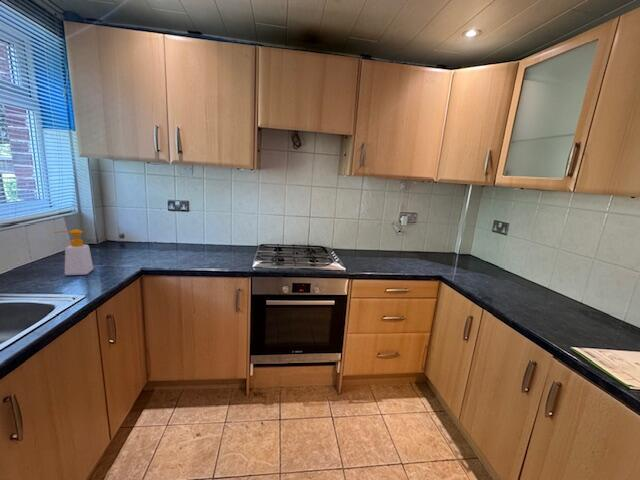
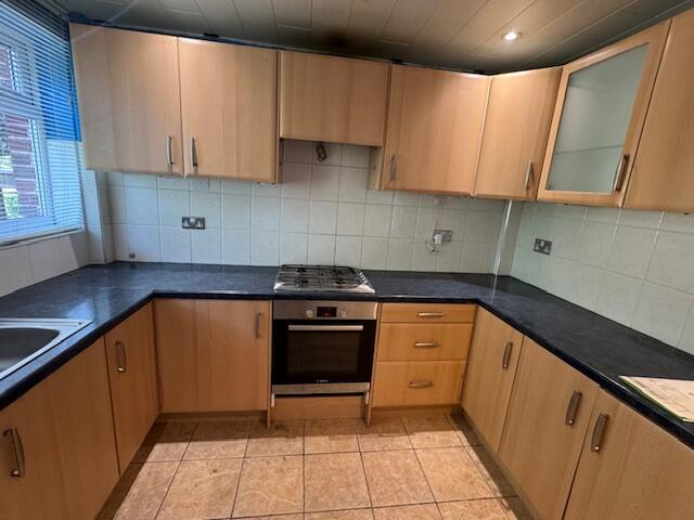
- soap bottle [52,229,94,276]
